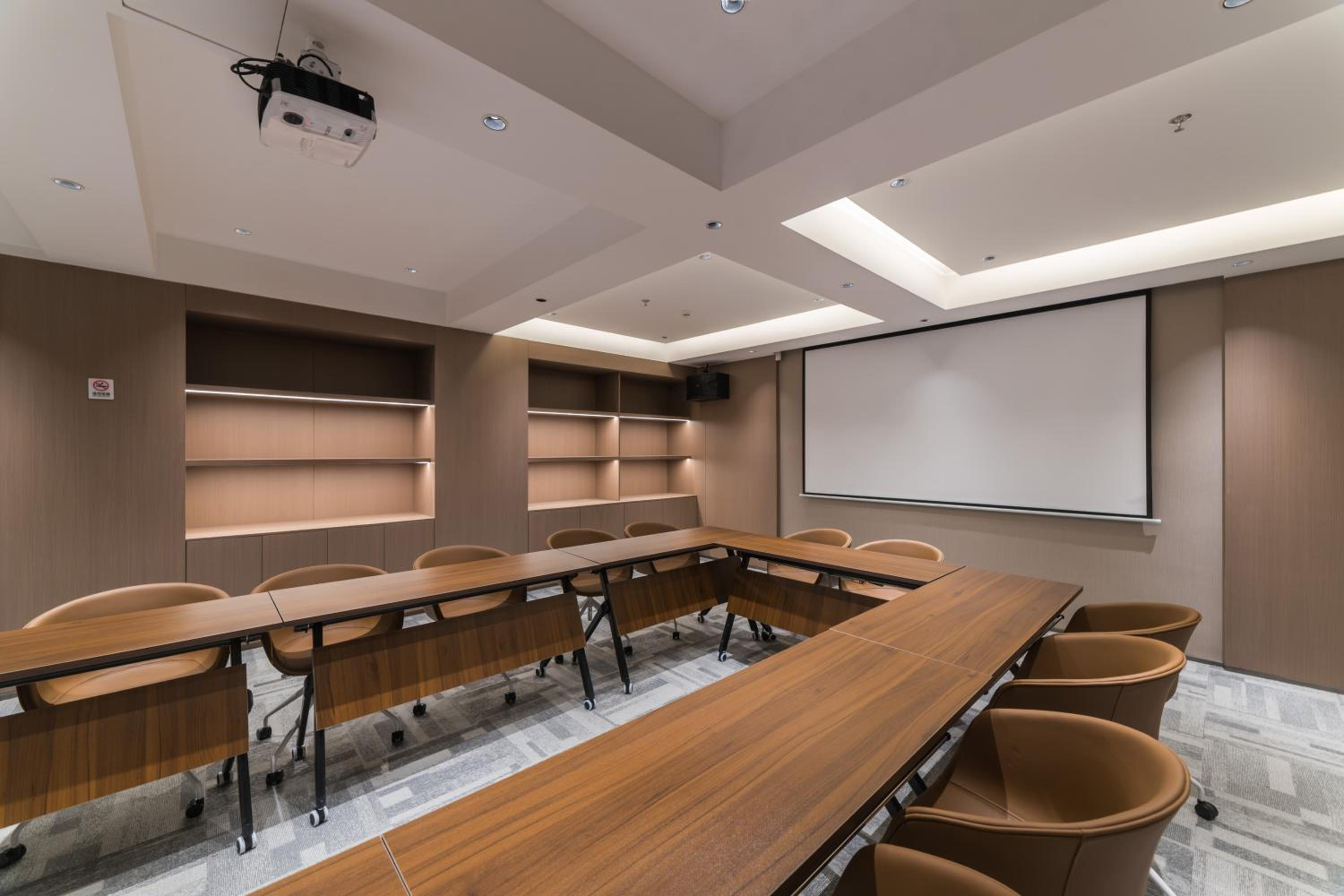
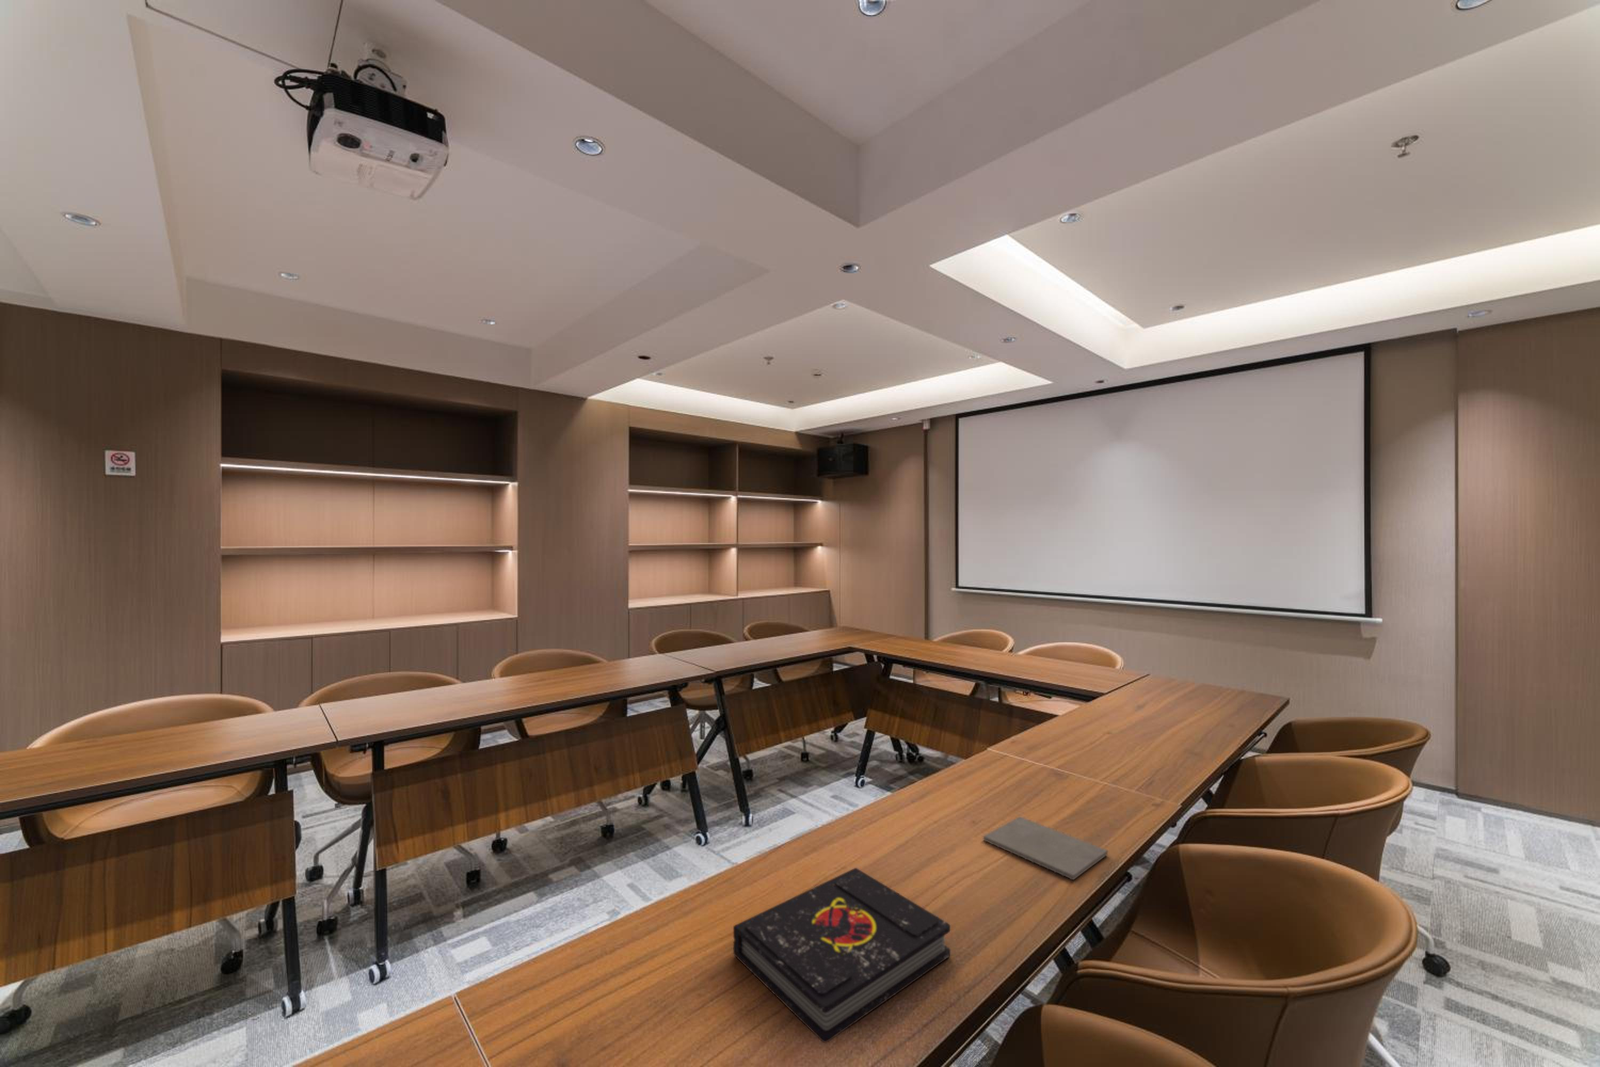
+ notepad [983,816,1108,880]
+ book [733,867,951,1043]
